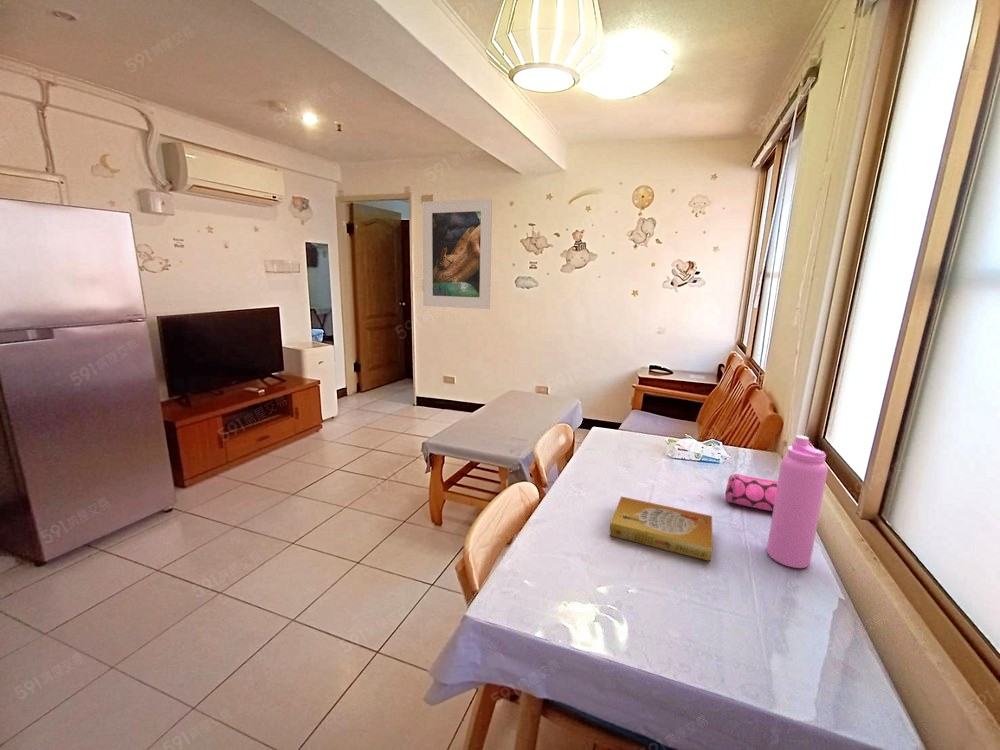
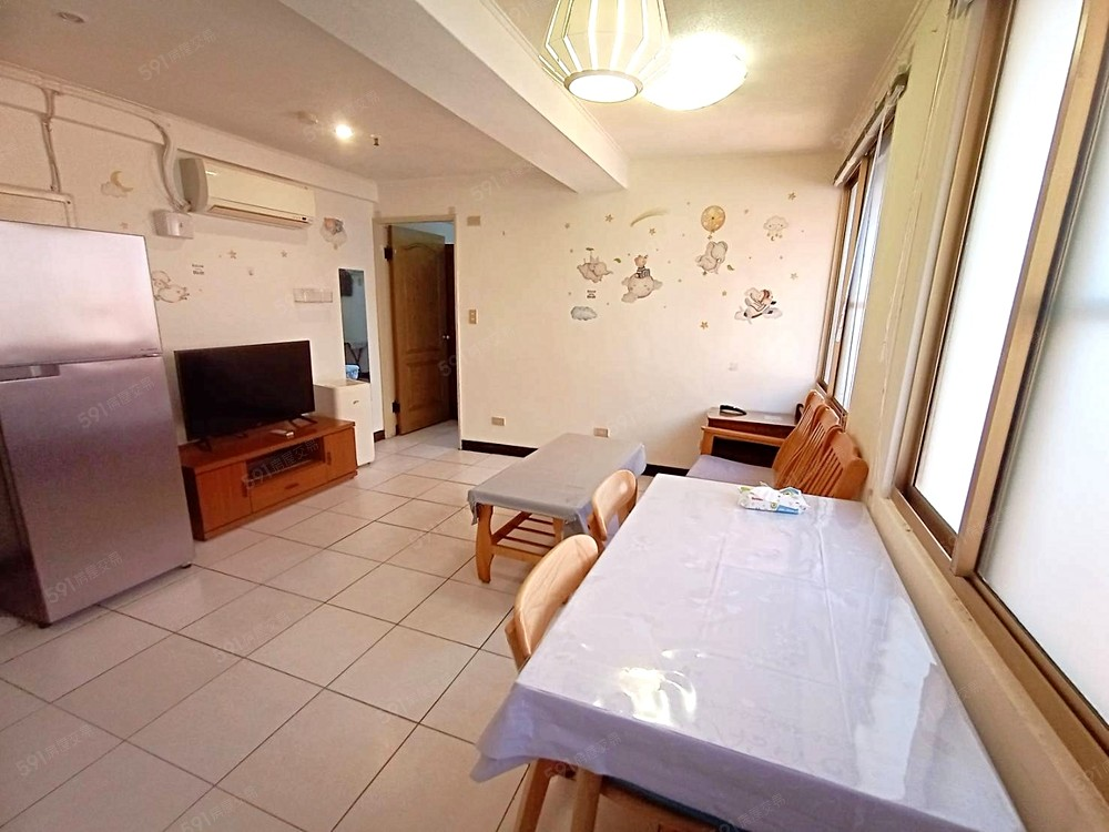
- pencil case [724,473,778,512]
- water bottle [766,434,829,569]
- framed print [421,198,493,310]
- book [609,495,713,562]
